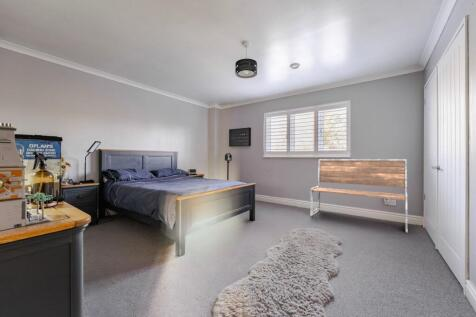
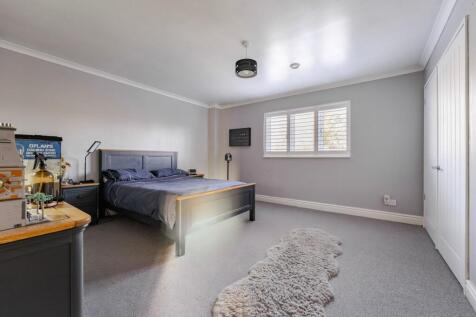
- bench [309,158,409,233]
